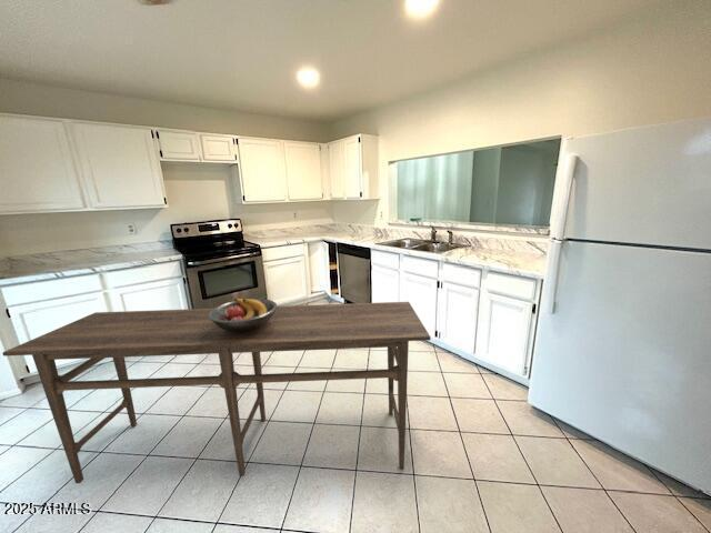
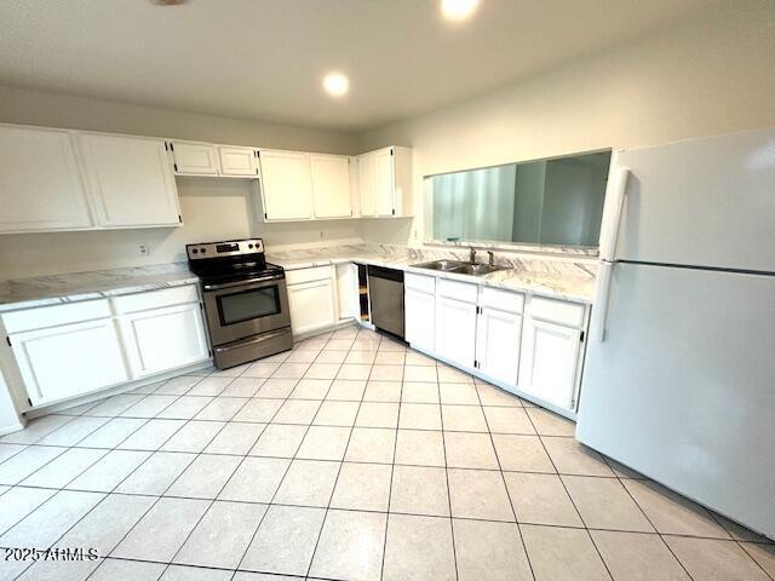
- dining table [1,301,432,484]
- fruit bowl [209,298,278,332]
